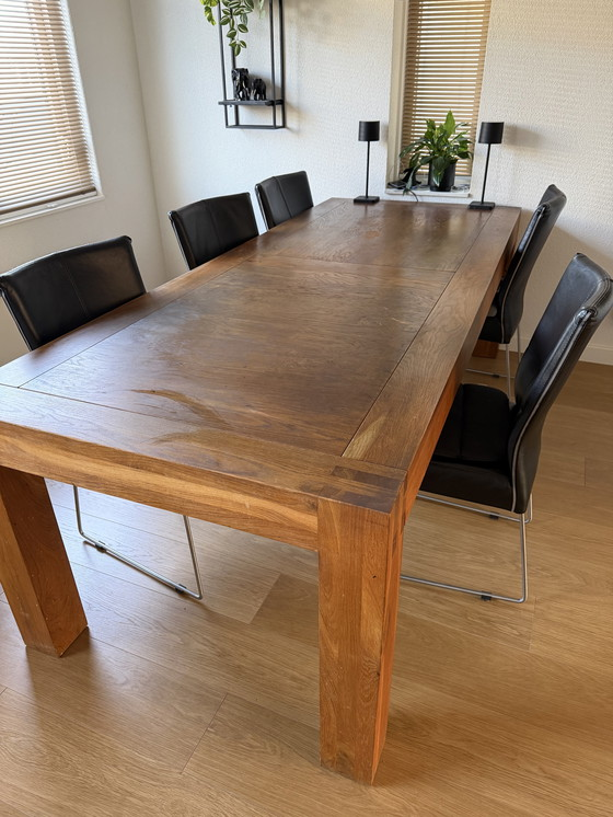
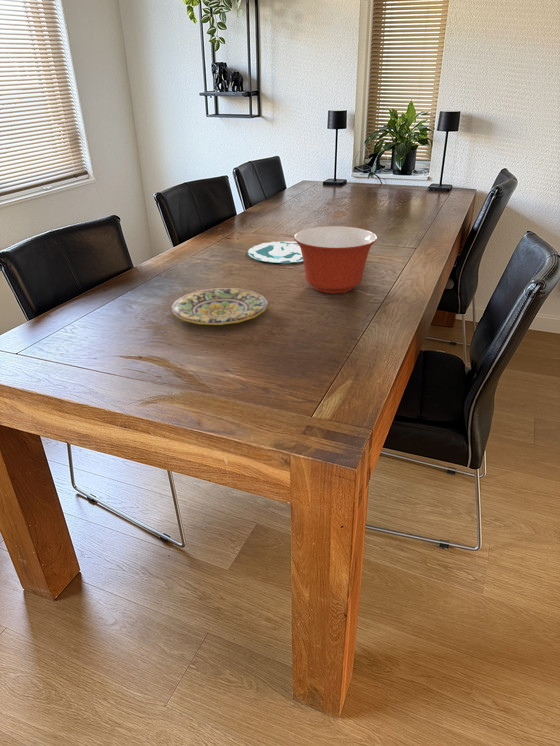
+ plate [170,287,269,326]
+ plate [246,240,303,264]
+ mixing bowl [293,225,378,294]
